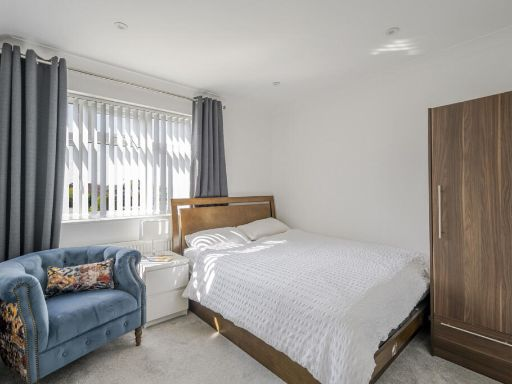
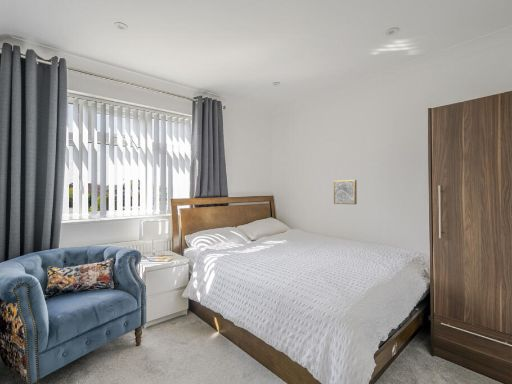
+ wall art [333,179,358,205]
